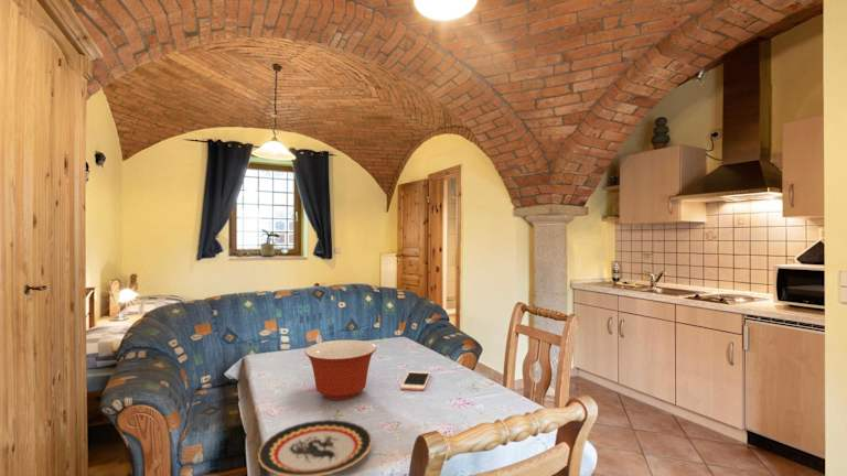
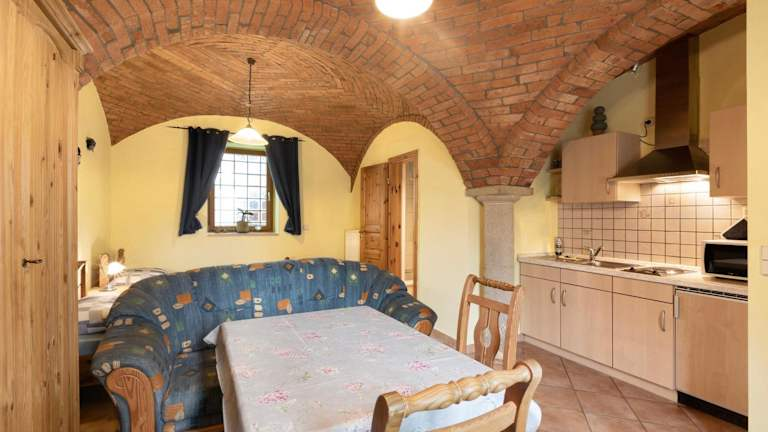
- plate [257,419,374,476]
- cell phone [399,370,431,391]
- mixing bowl [304,339,377,401]
